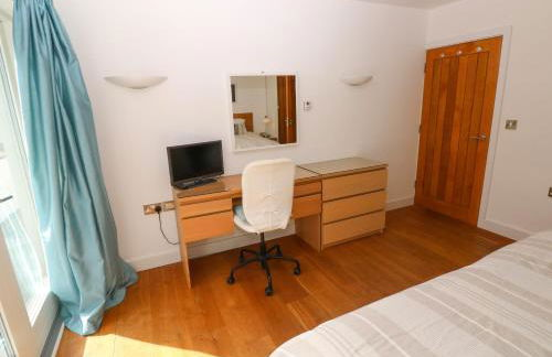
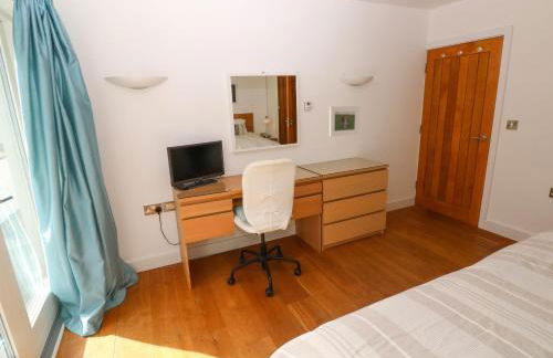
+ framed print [328,105,361,137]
